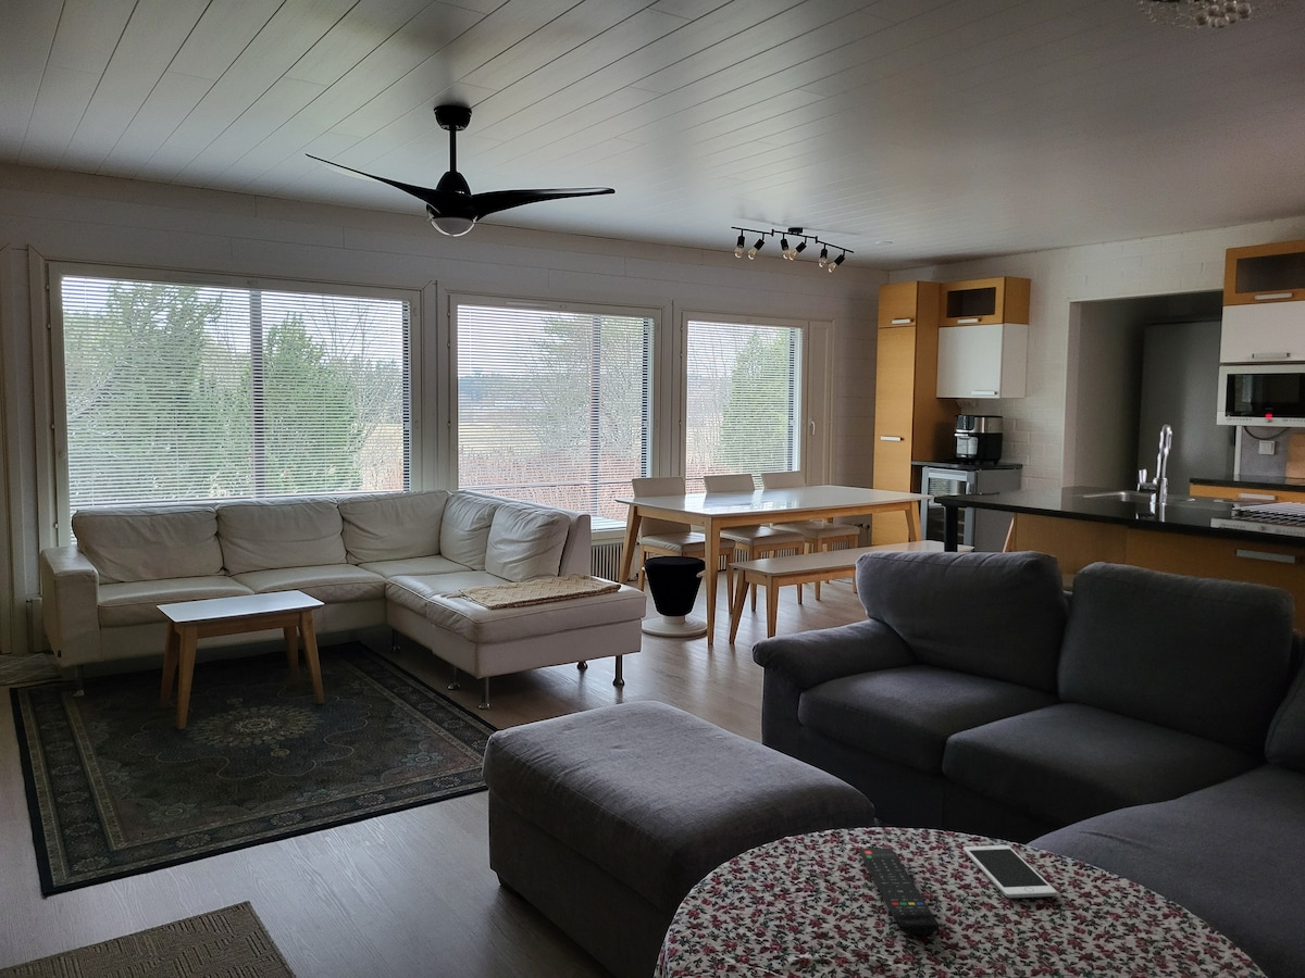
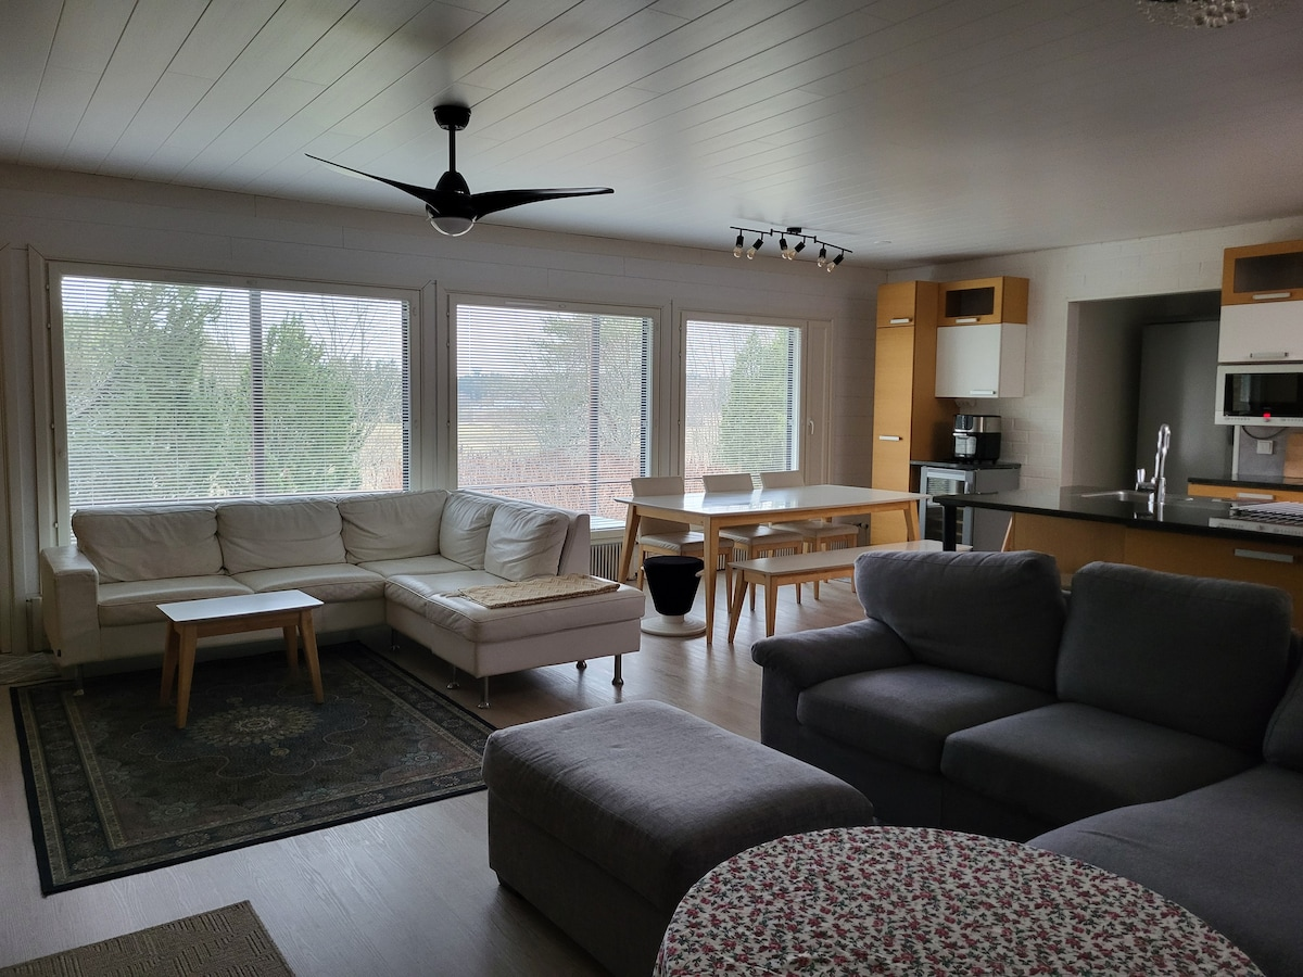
- remote control [859,847,941,936]
- cell phone [962,844,1058,899]
